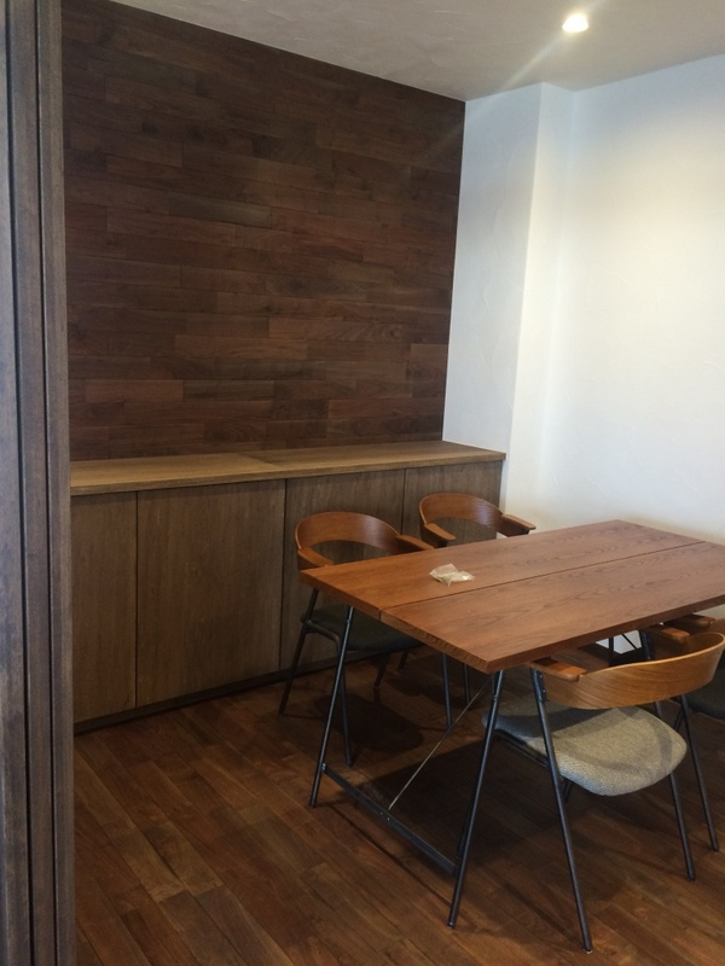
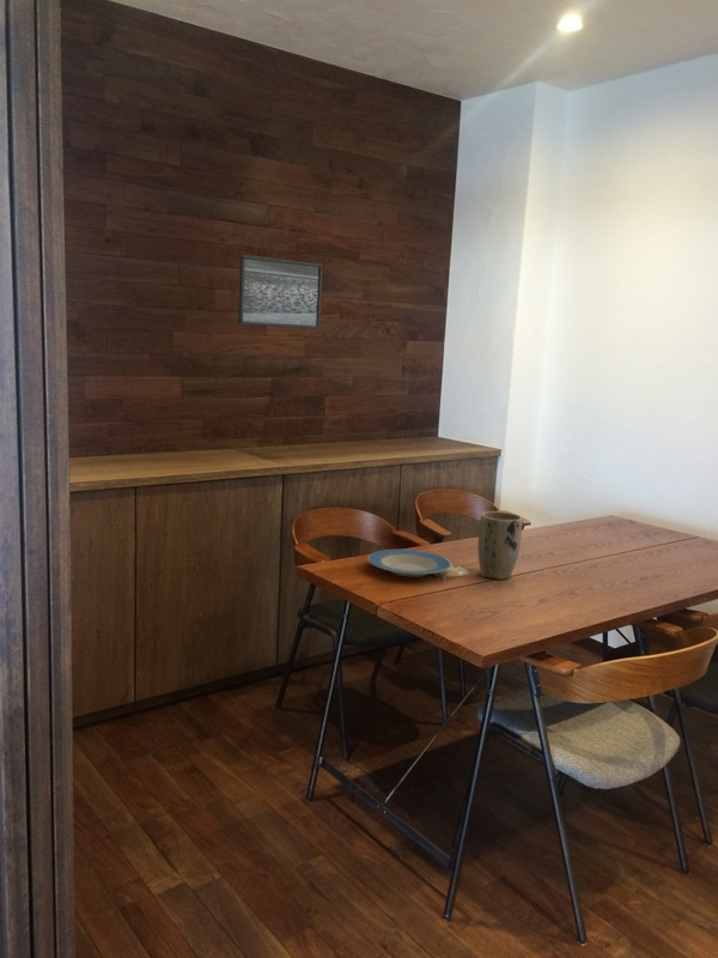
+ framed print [237,253,324,331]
+ plate [367,548,452,577]
+ plant pot [476,510,524,581]
